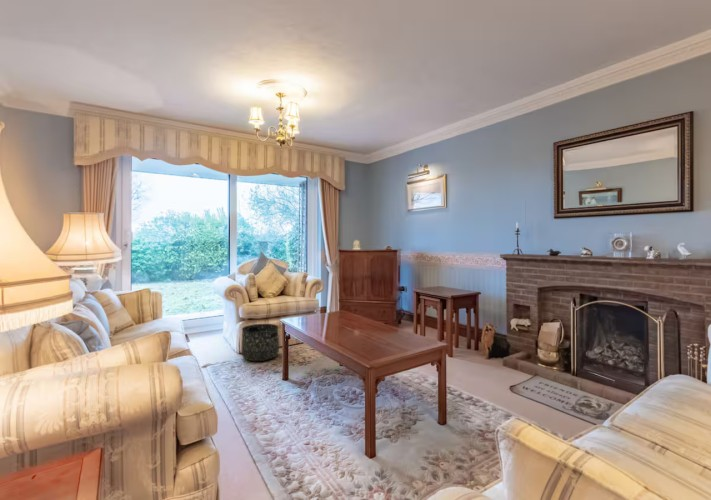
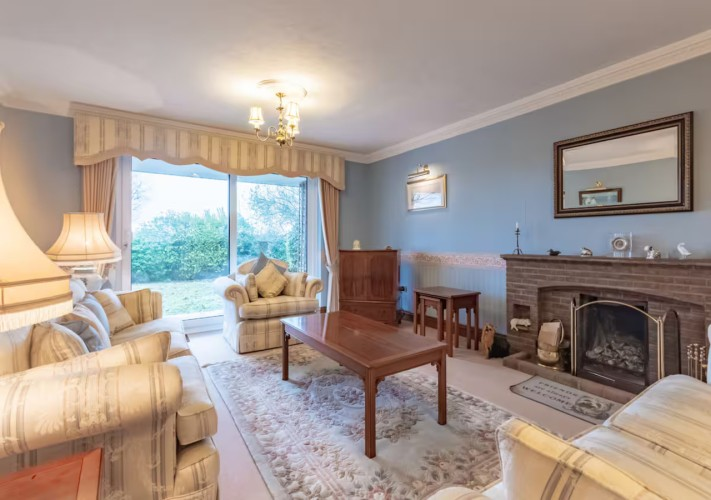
- basket [240,323,280,362]
